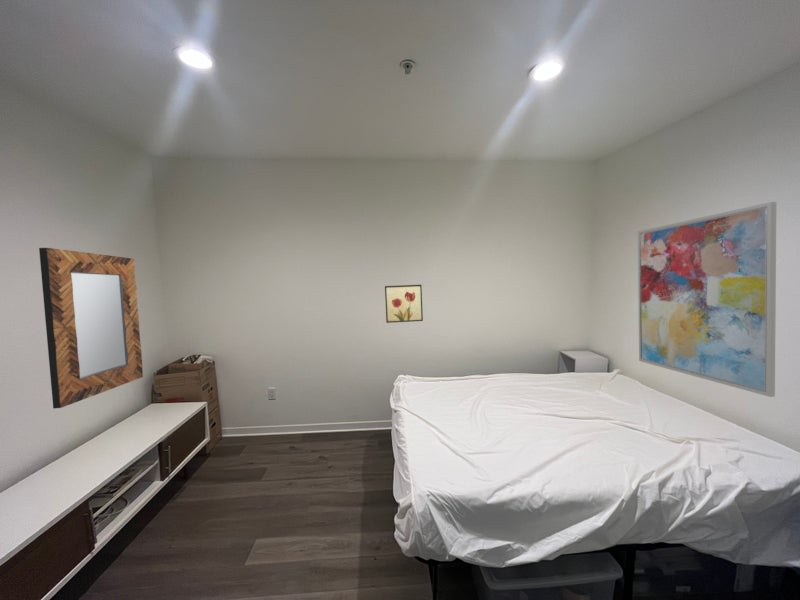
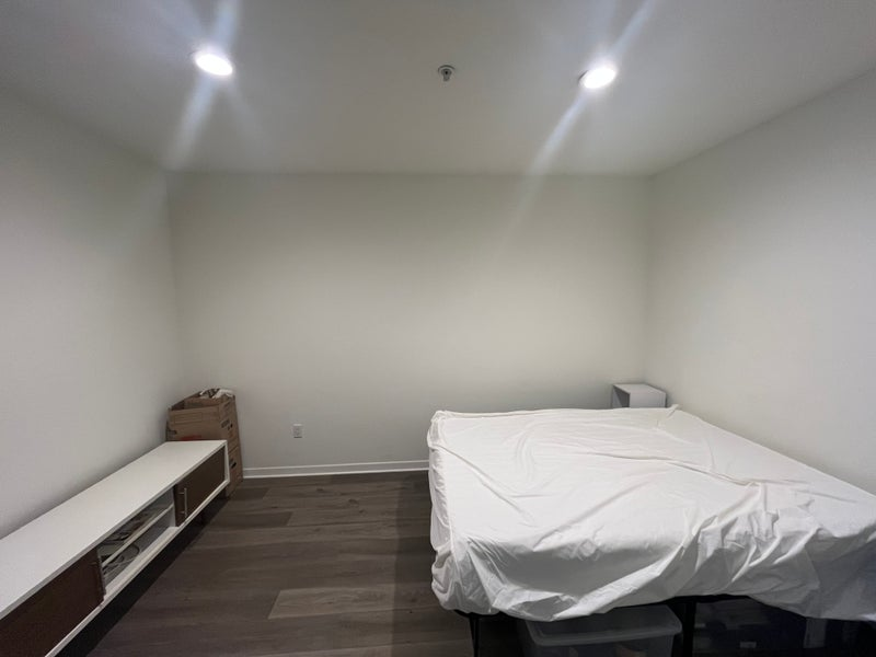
- wall art [637,201,777,398]
- home mirror [38,247,144,410]
- wall art [384,284,424,324]
